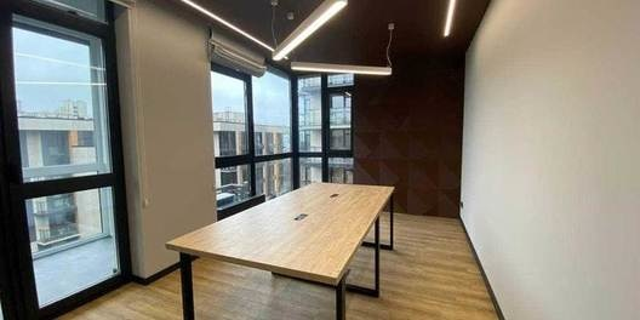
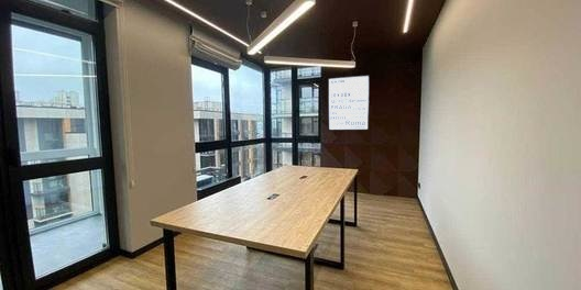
+ wall art [327,75,370,131]
